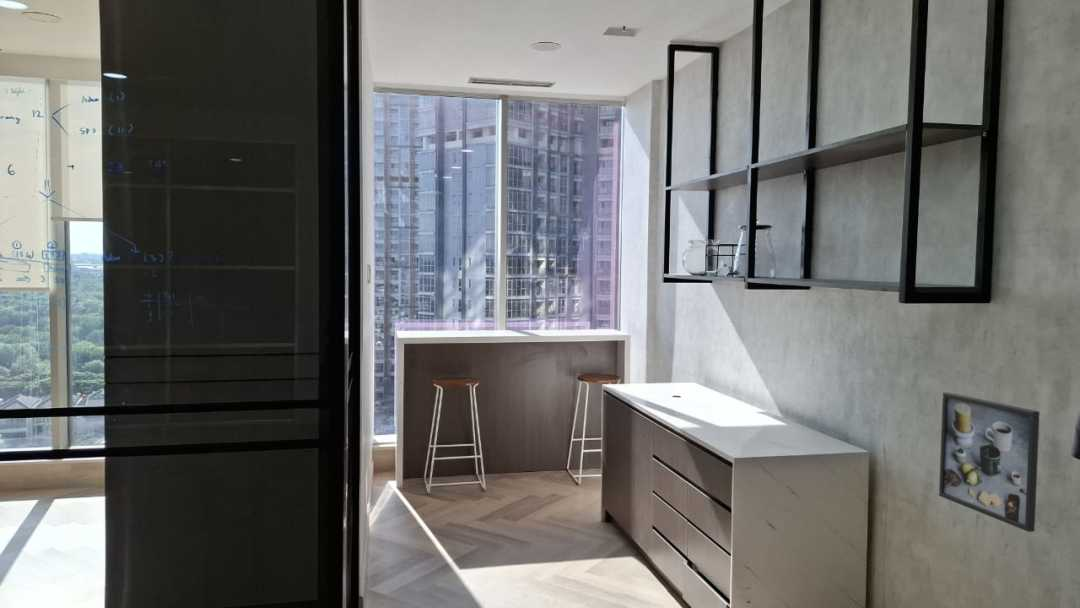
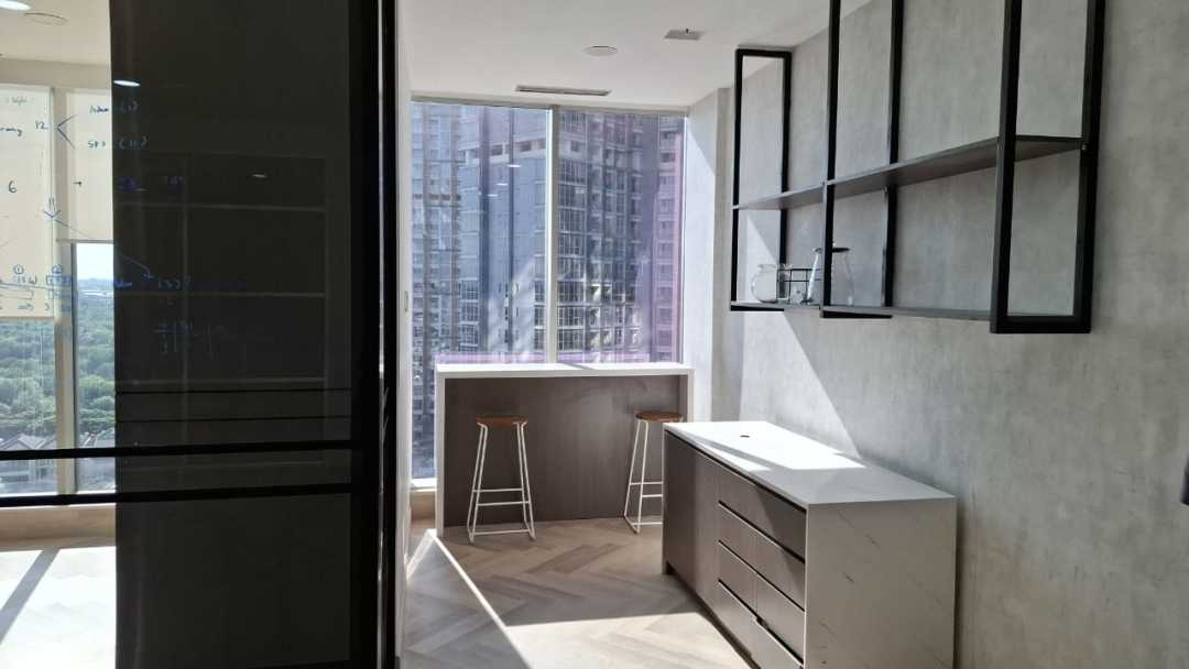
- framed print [938,391,1041,533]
